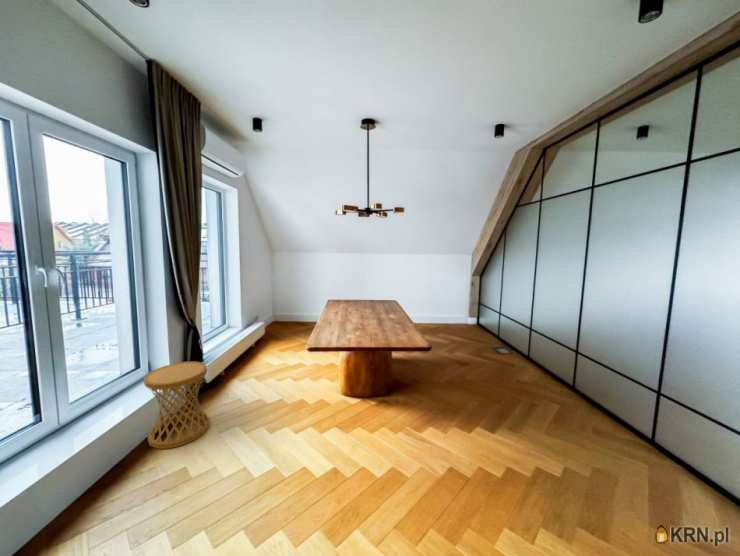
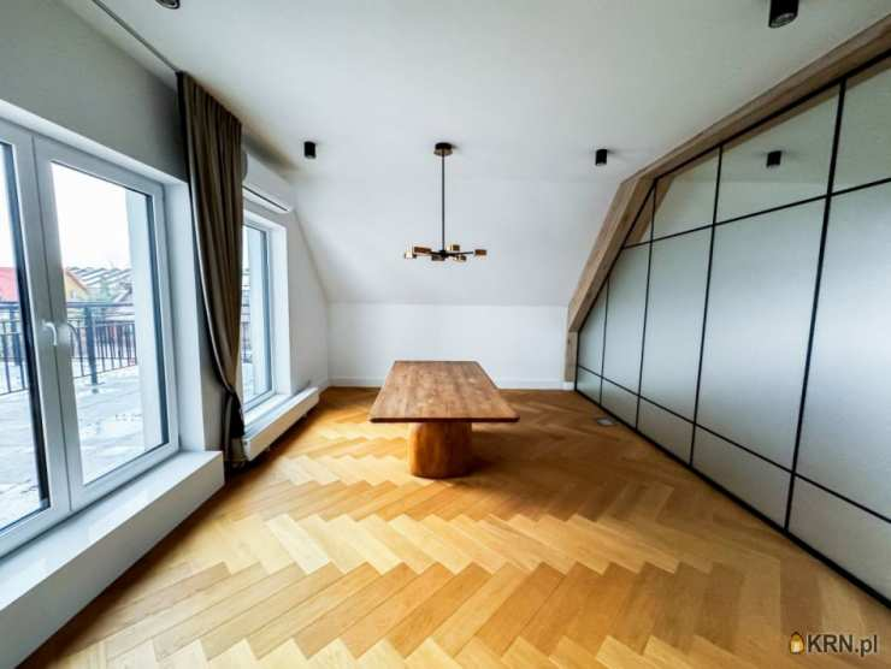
- side table [142,361,211,450]
